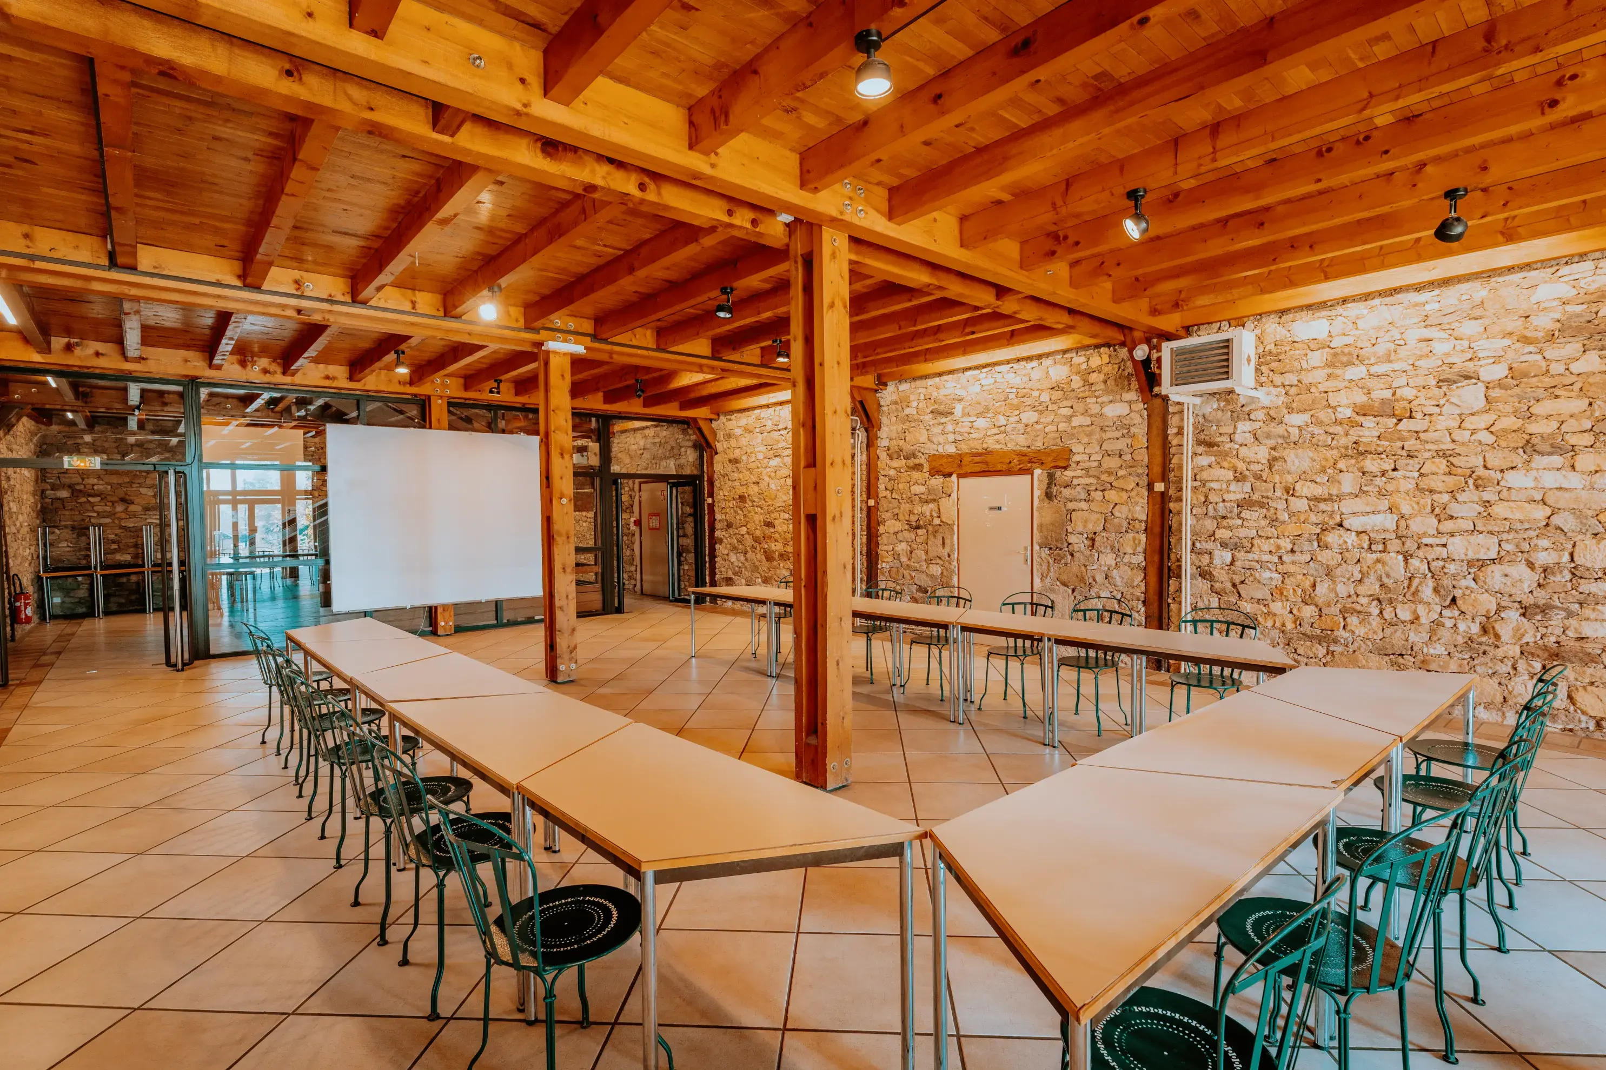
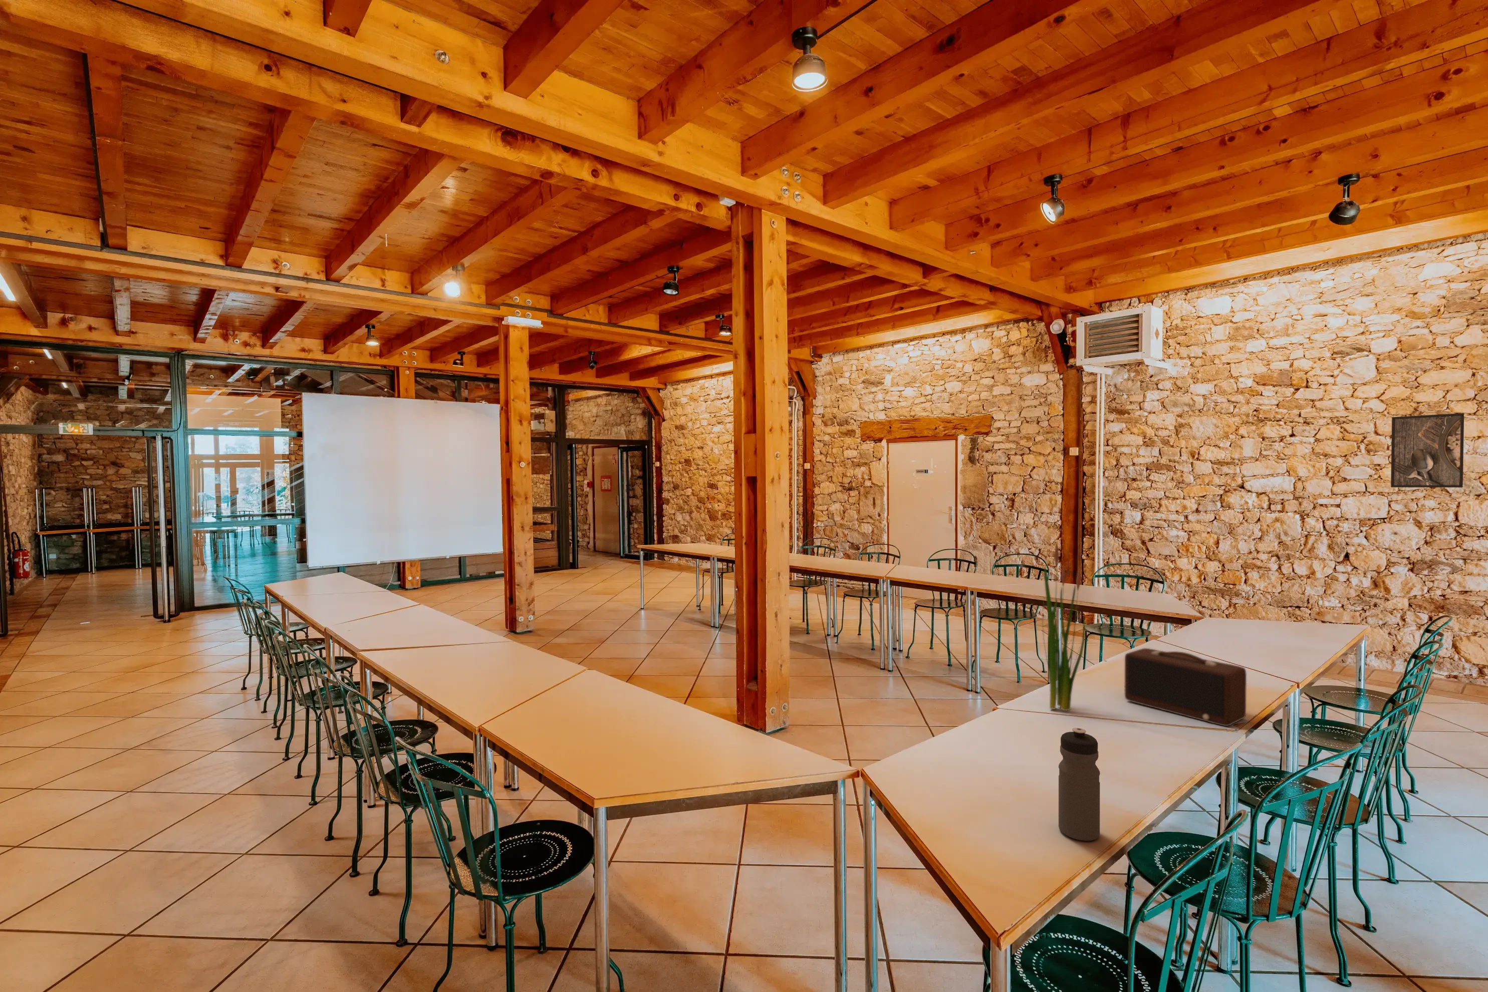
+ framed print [1391,413,1465,488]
+ speaker [1124,648,1247,726]
+ plant [1042,539,1085,712]
+ water bottle [1058,727,1100,841]
